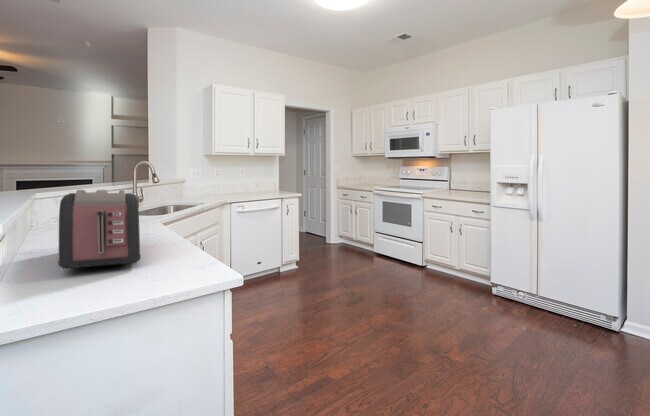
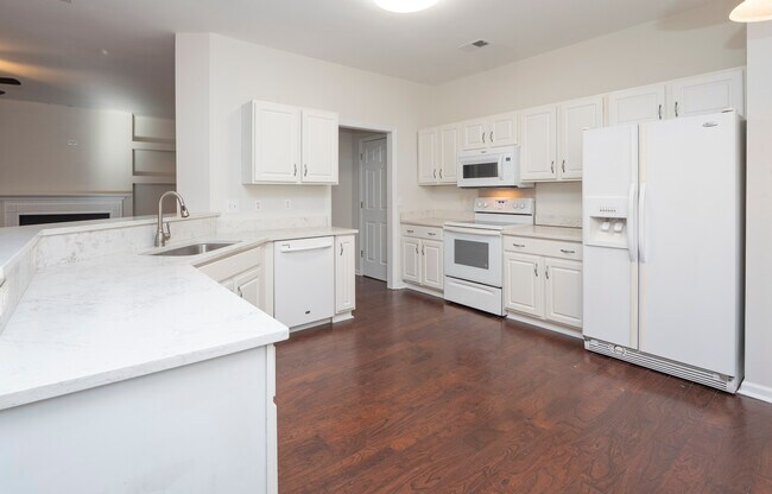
- toaster [57,189,142,272]
